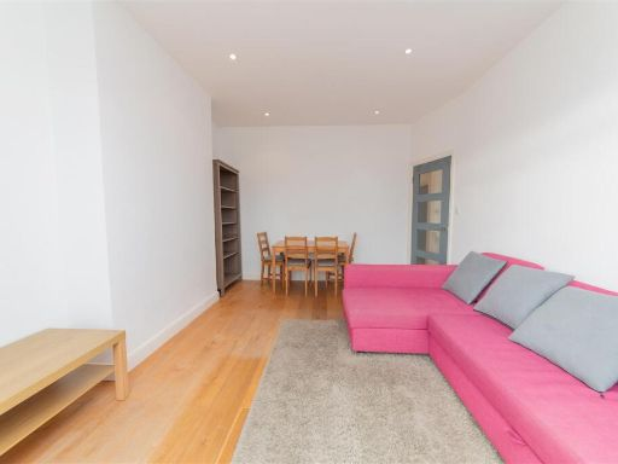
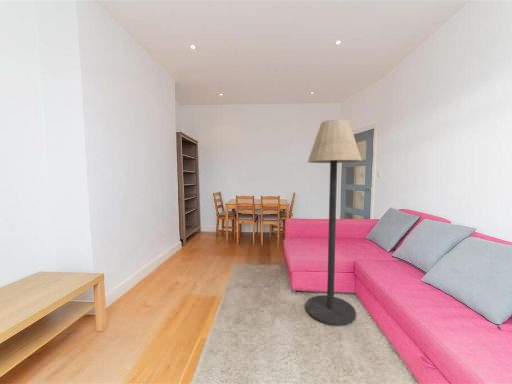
+ floor lamp [305,118,363,327]
